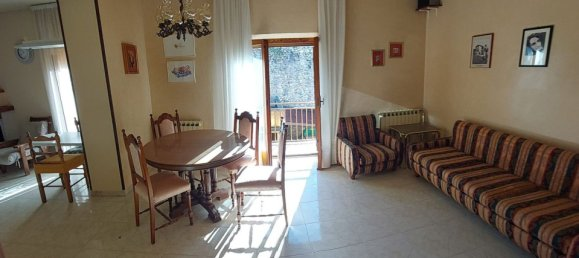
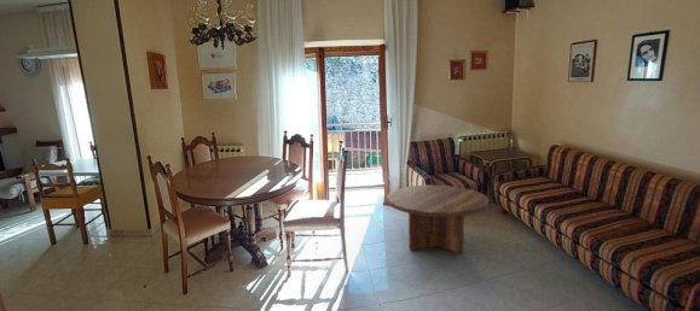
+ coffee table [386,184,490,254]
